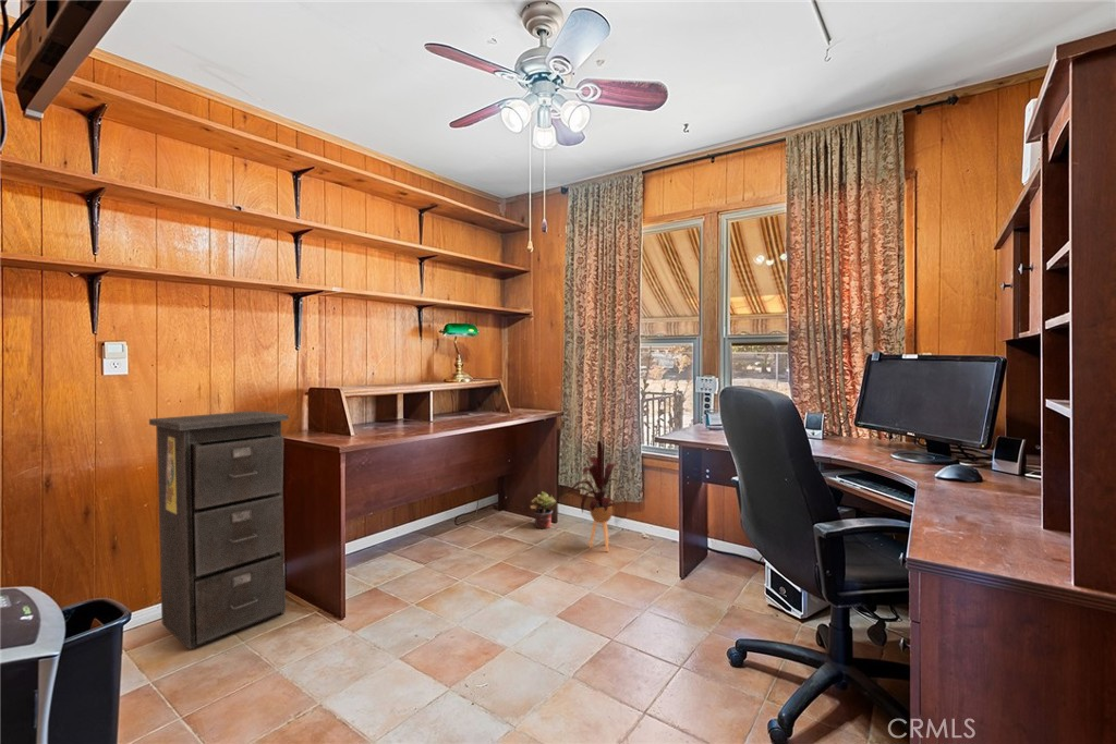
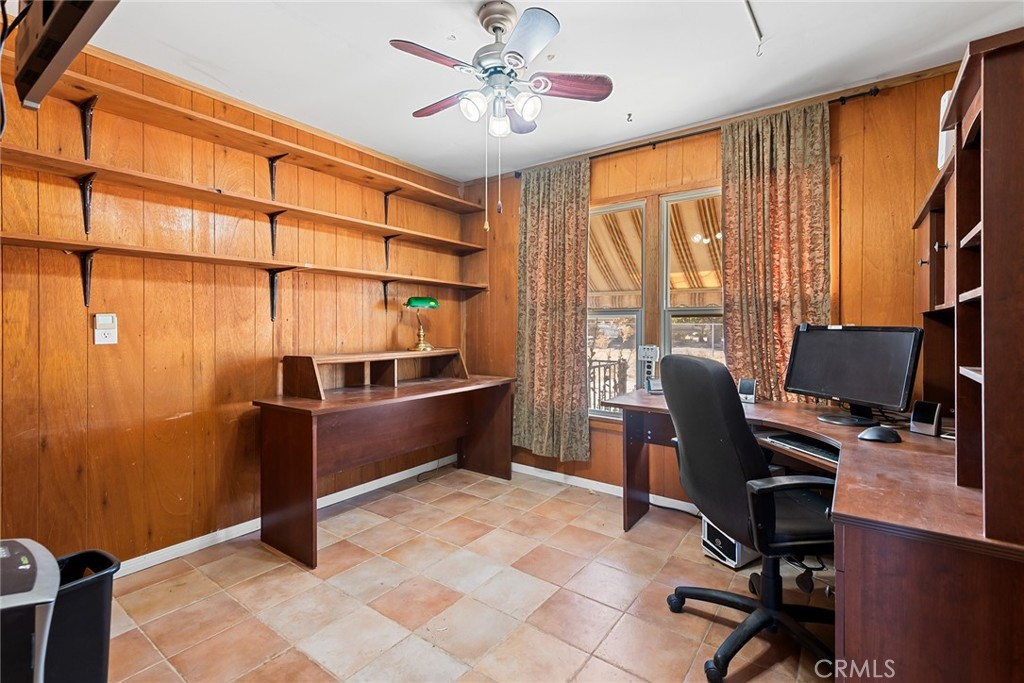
- filing cabinet [148,410,290,651]
- house plant [566,440,619,552]
- potted plant [529,490,558,529]
